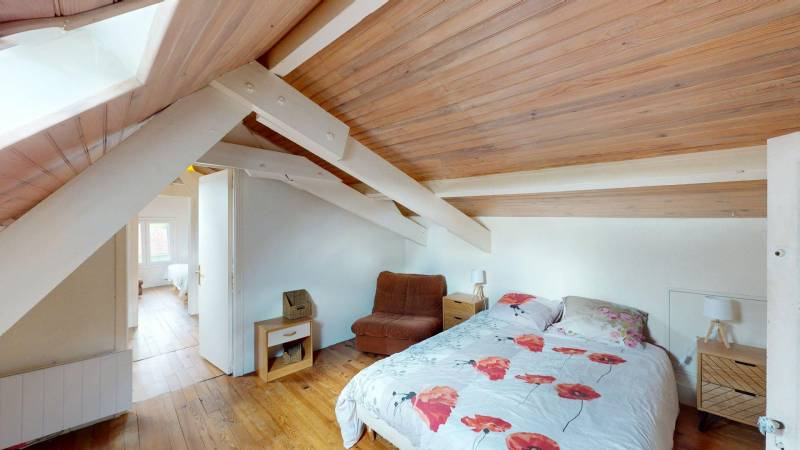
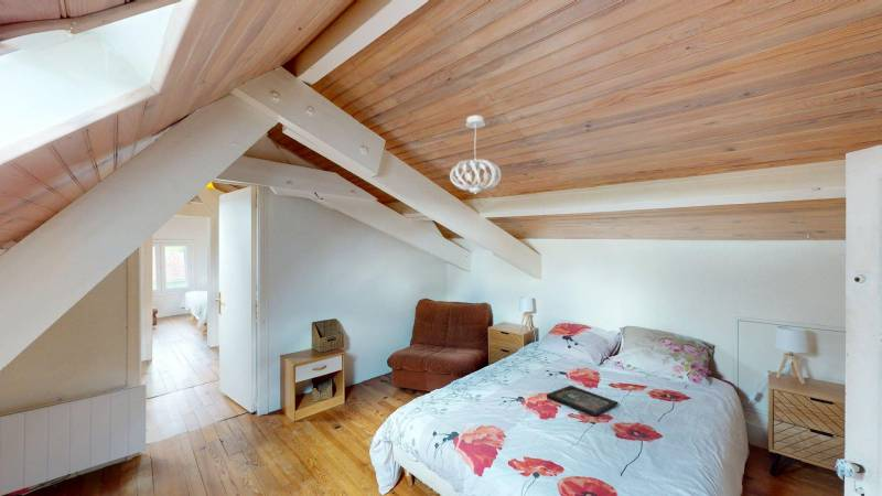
+ tray [546,385,620,417]
+ pendant light [449,115,502,195]
